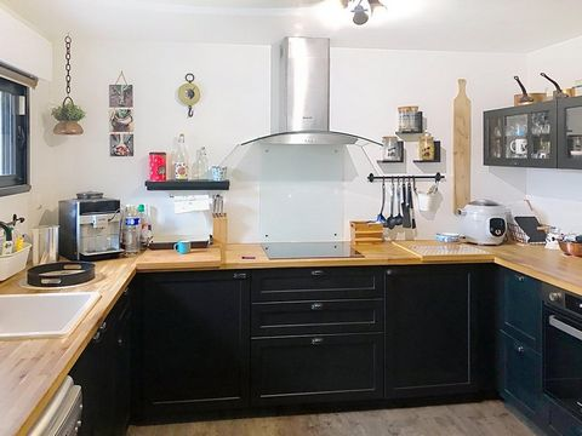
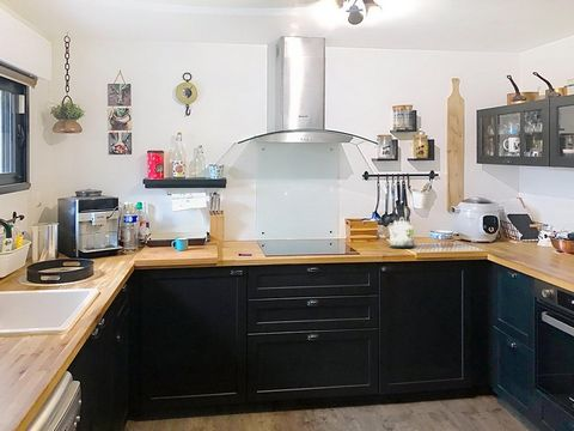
+ kettle [386,205,415,249]
